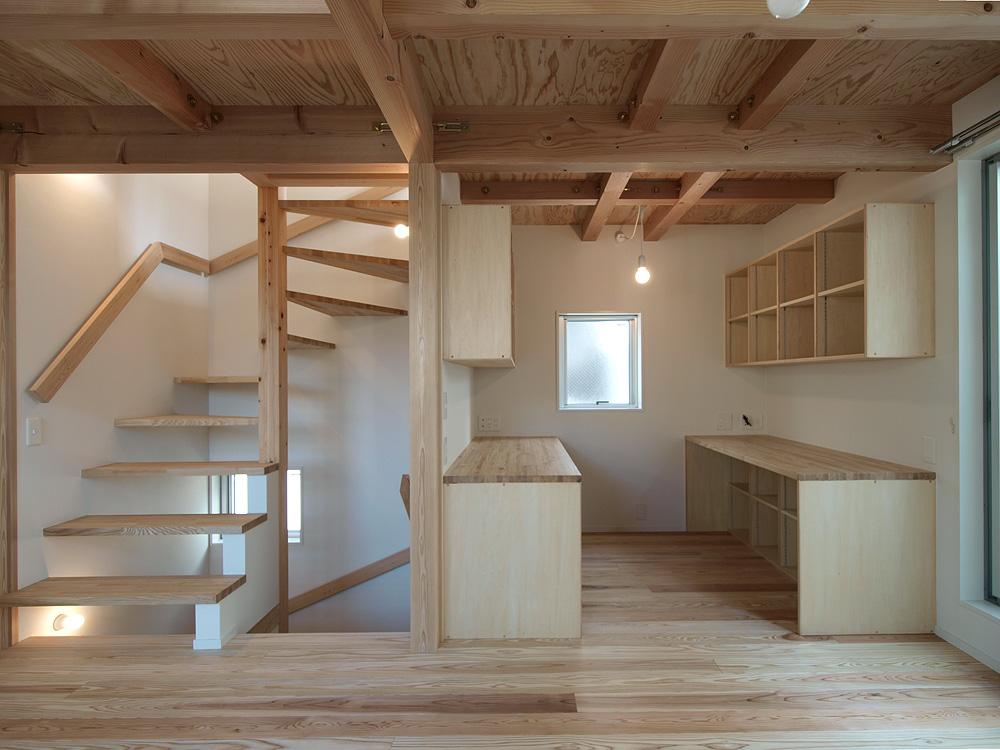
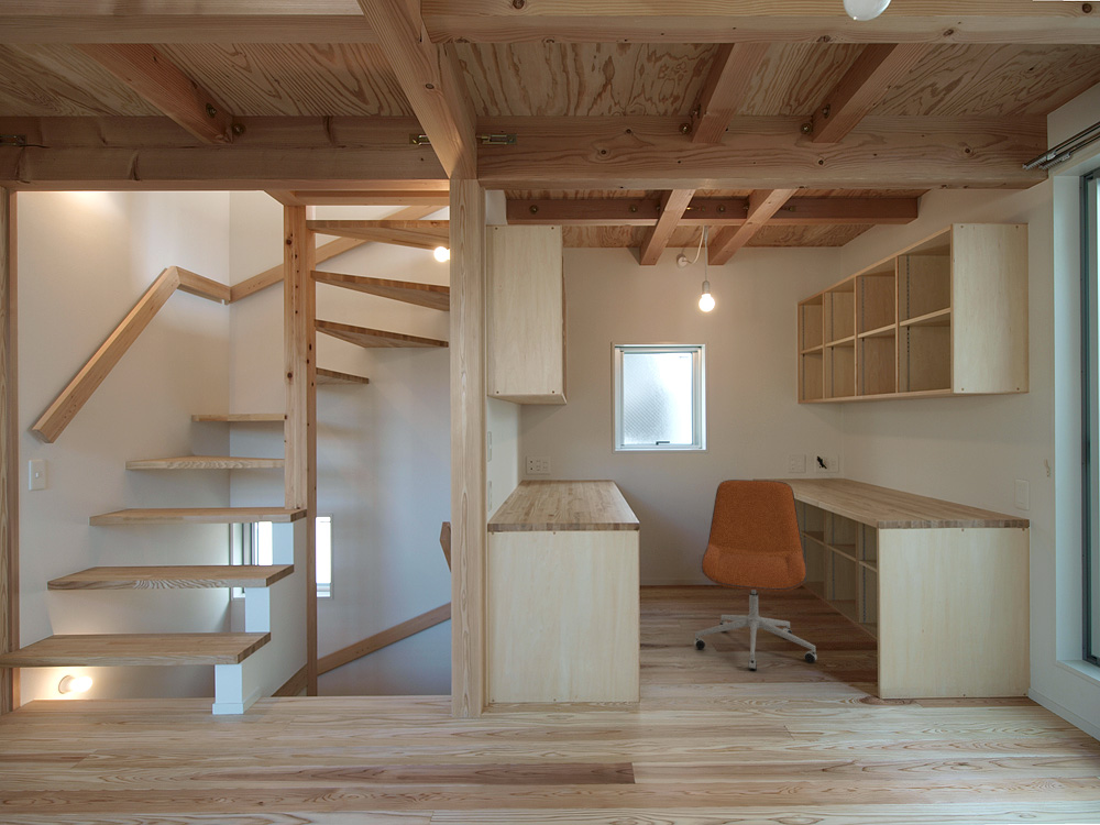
+ office chair [693,479,818,672]
